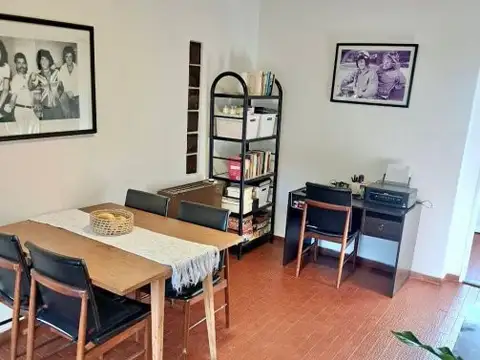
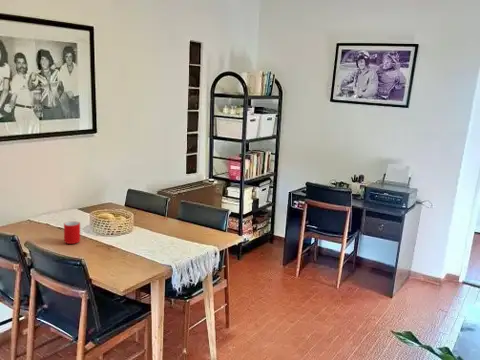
+ cup [63,220,81,245]
